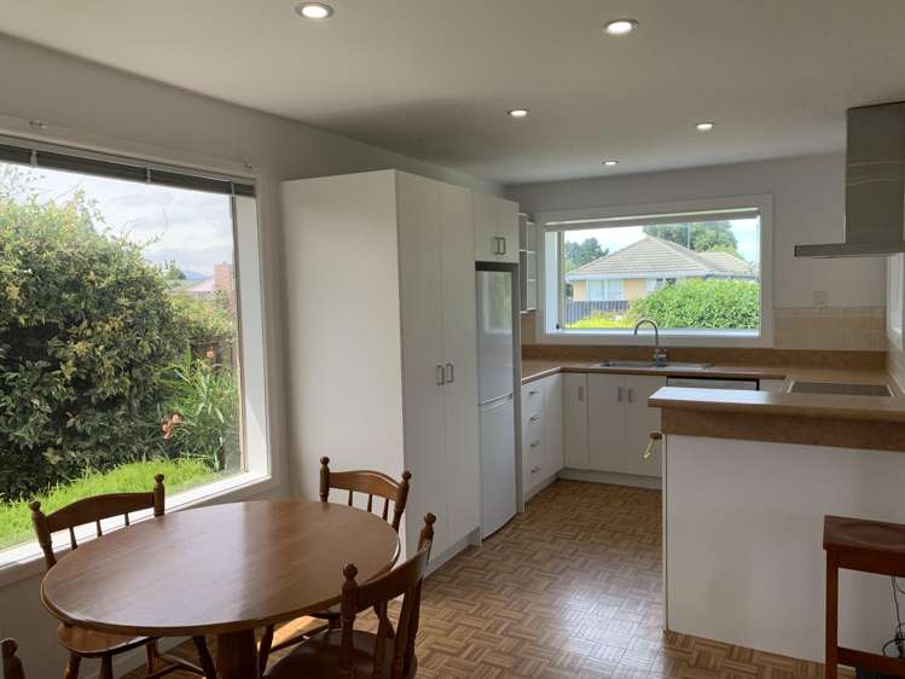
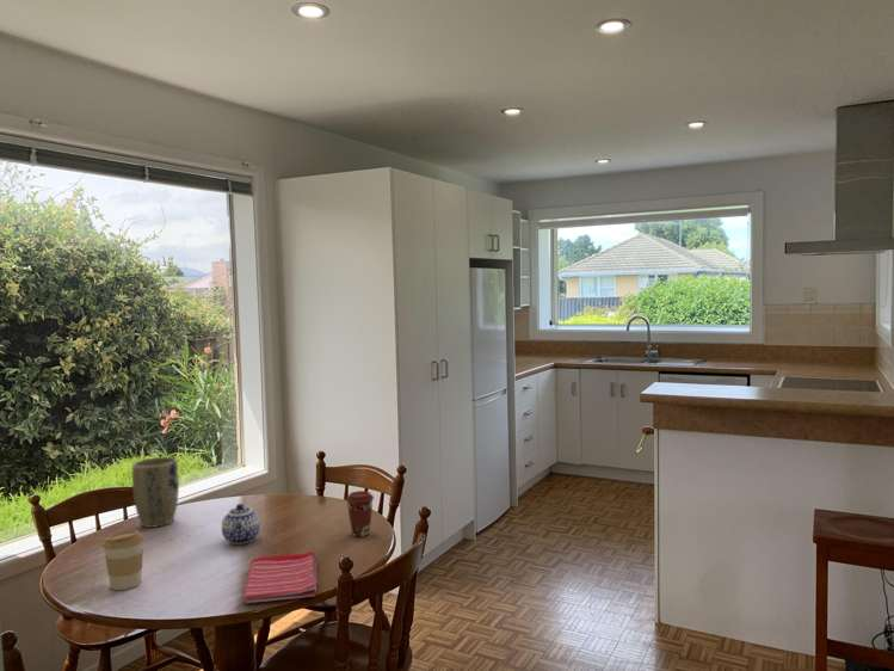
+ dish towel [242,550,317,604]
+ coffee cup [345,490,375,537]
+ coffee cup [101,529,146,591]
+ plant pot [131,456,180,529]
+ teapot [221,503,261,546]
